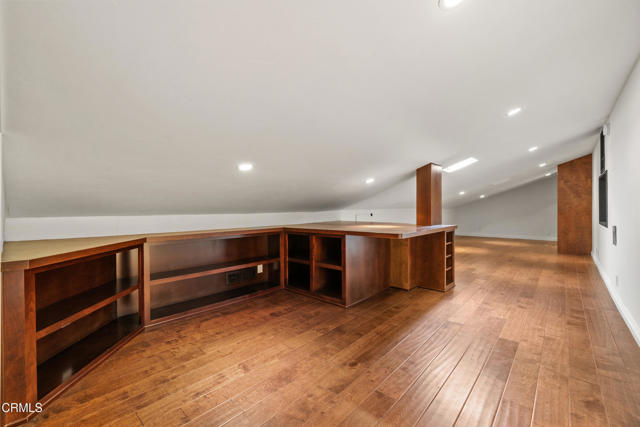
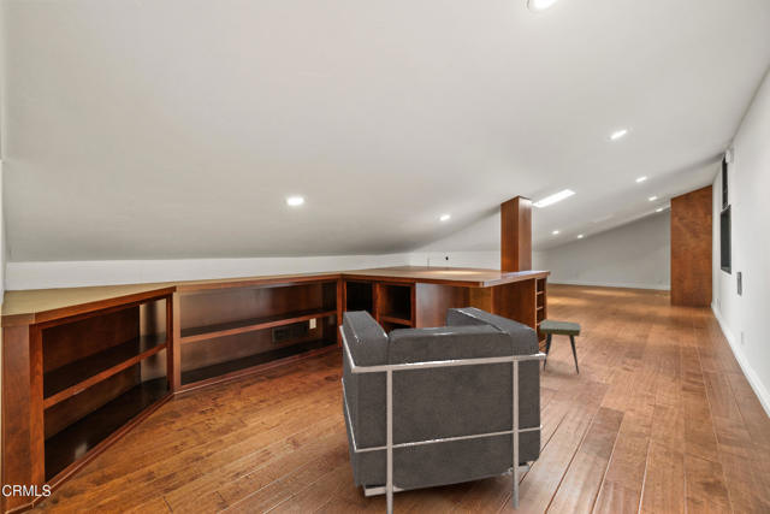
+ side table [539,318,582,376]
+ armchair [338,306,549,514]
